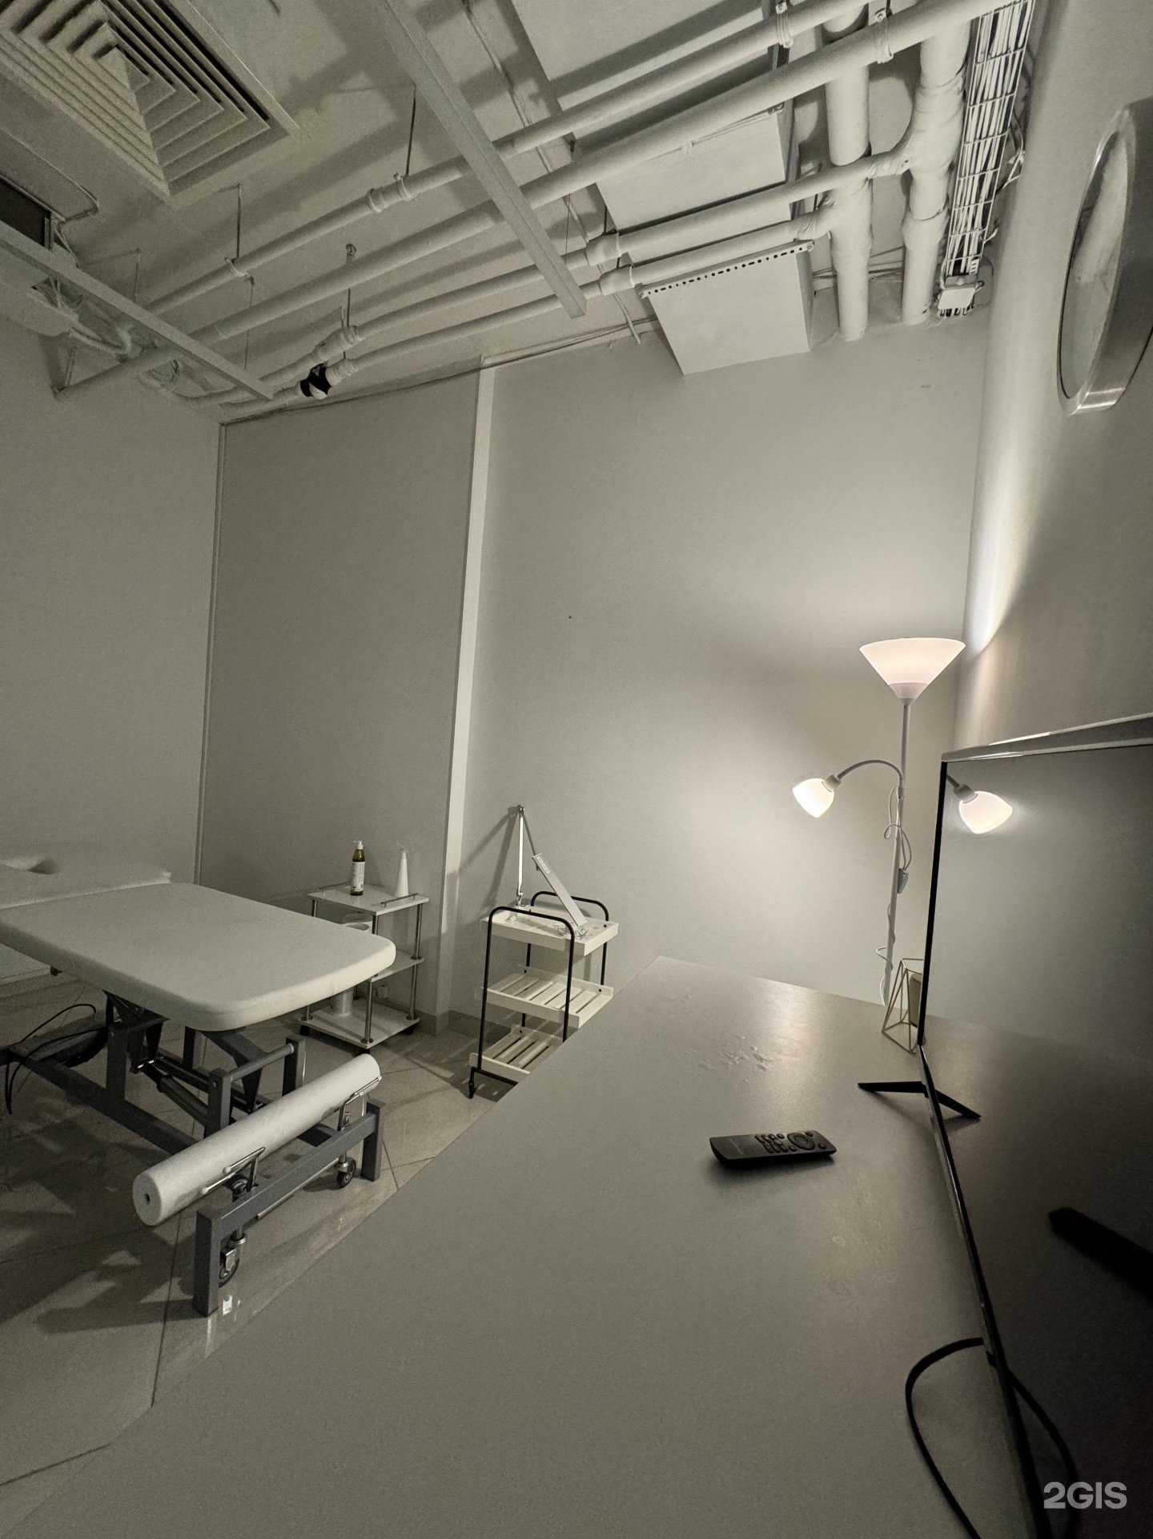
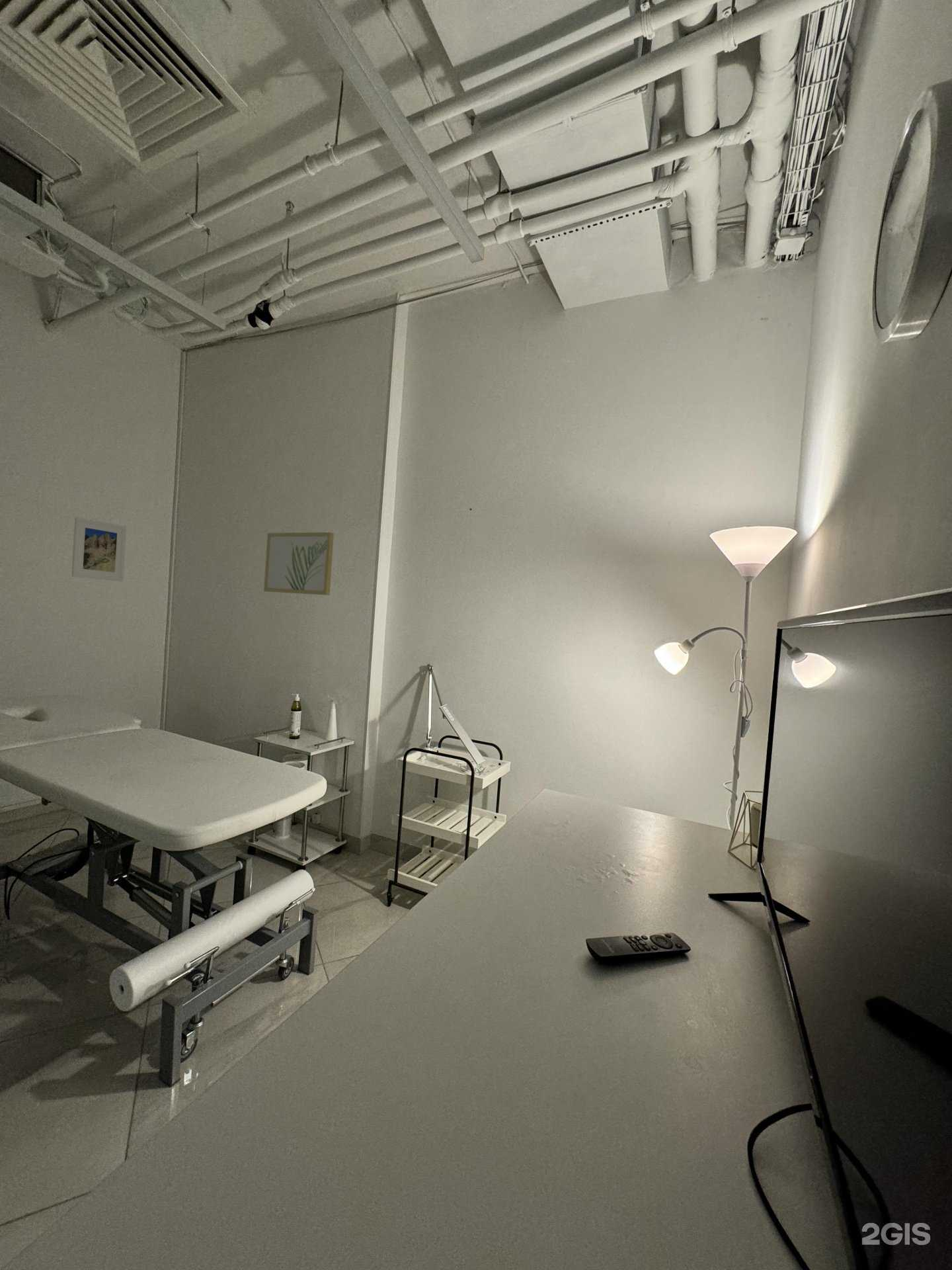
+ wall art [263,532,335,596]
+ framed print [71,517,127,582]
